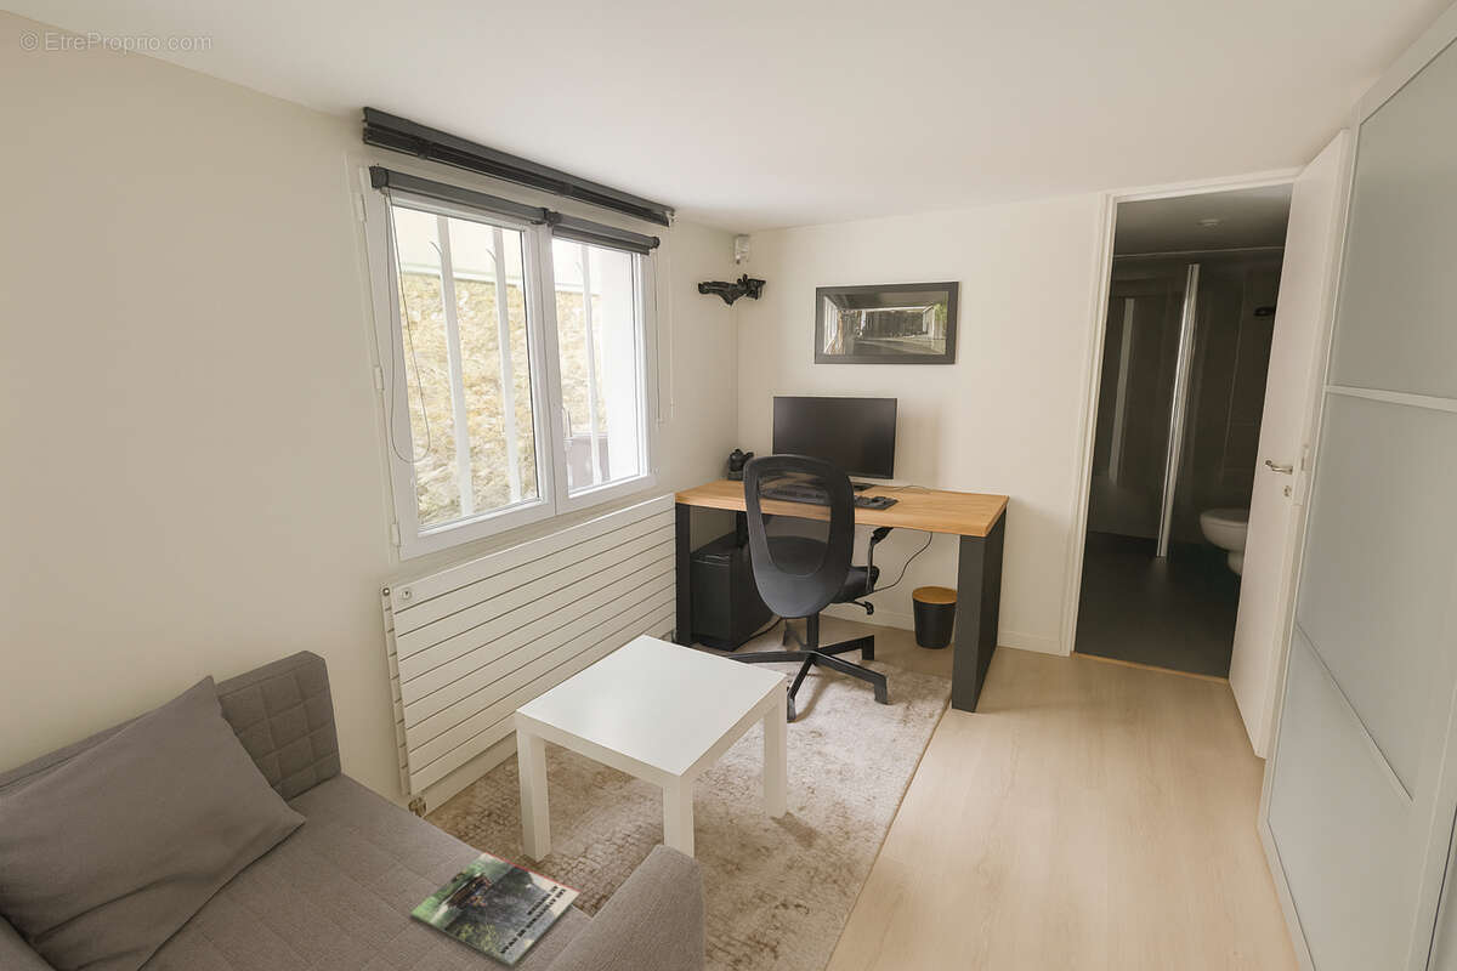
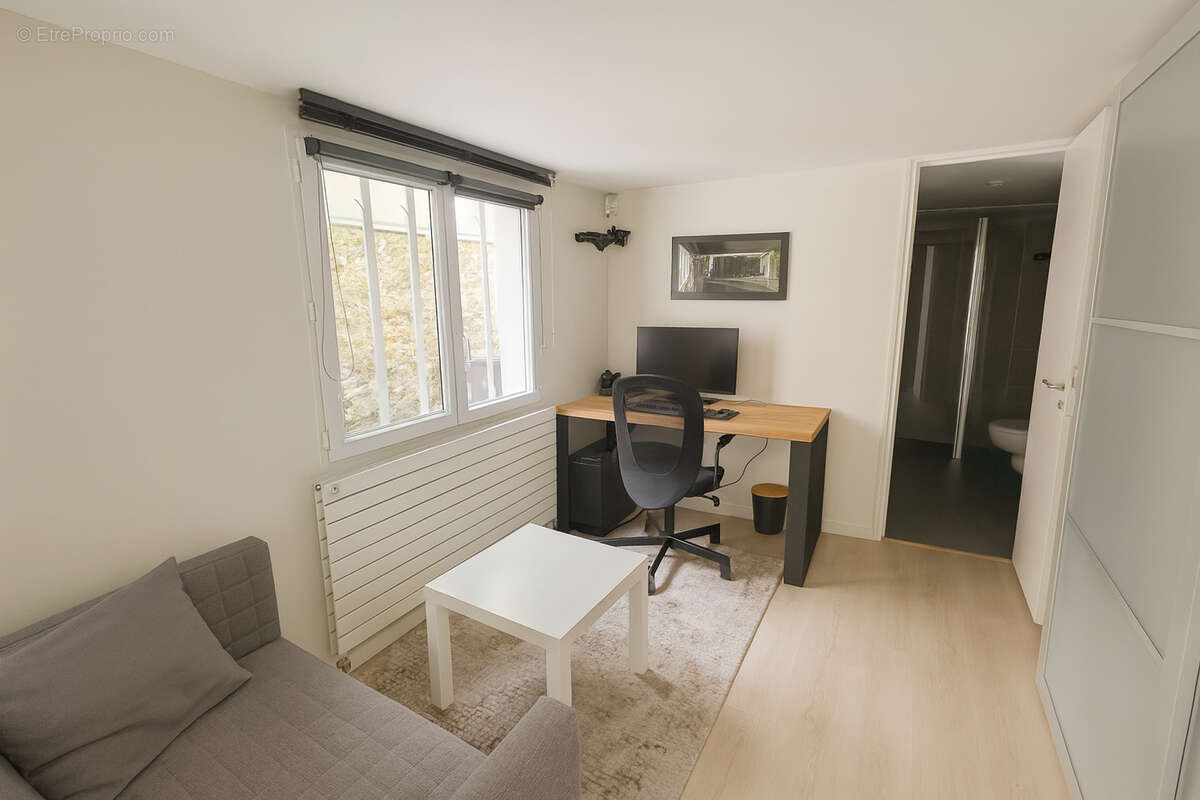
- magazine [409,851,582,967]
